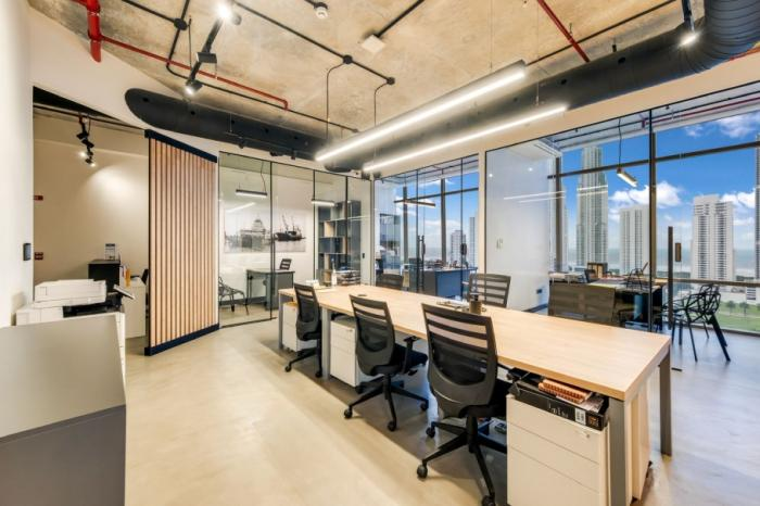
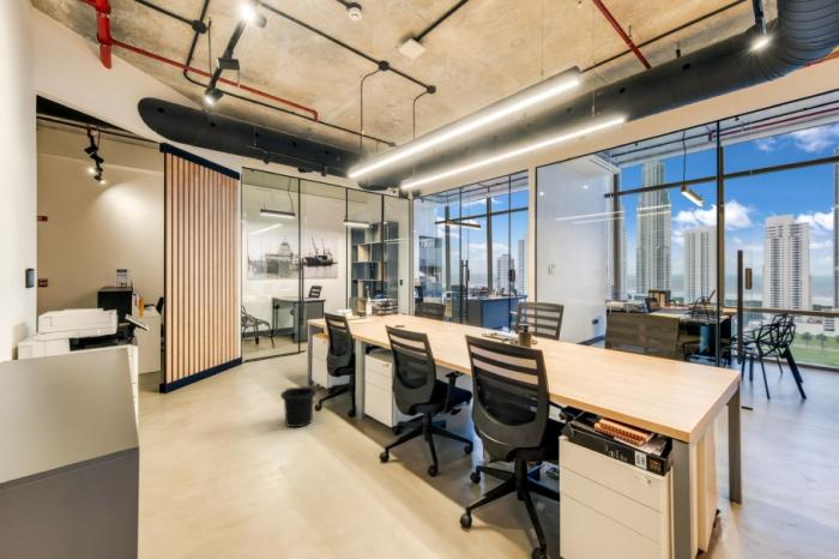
+ trash can [279,386,318,428]
